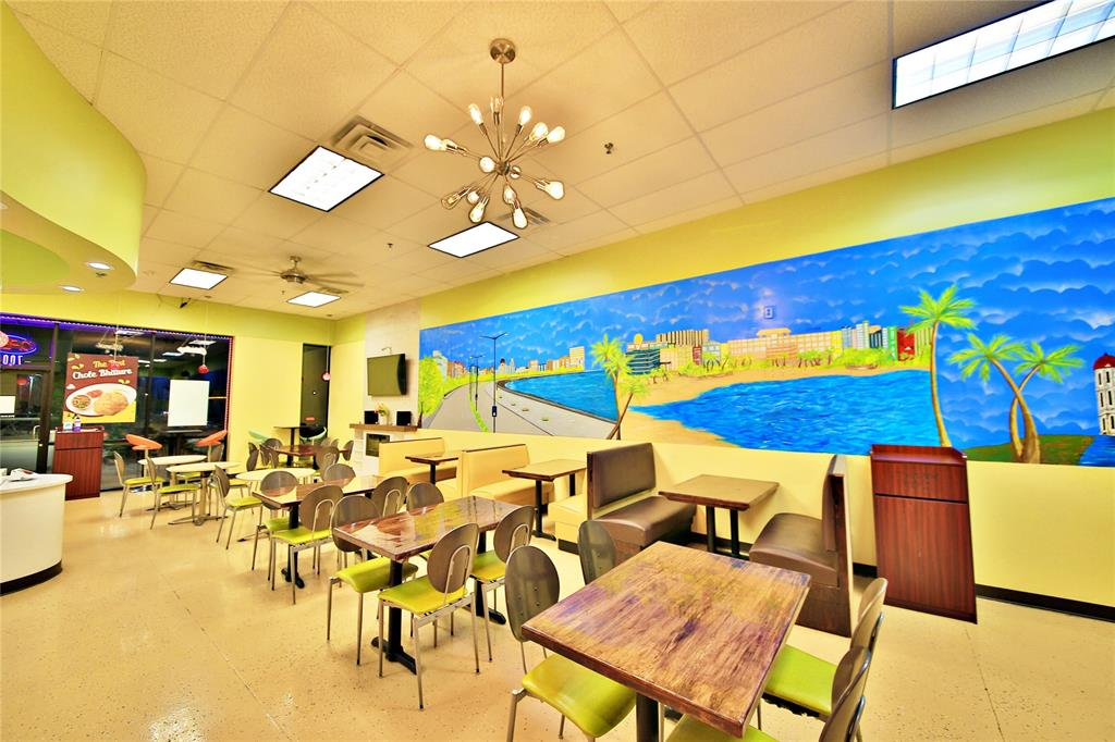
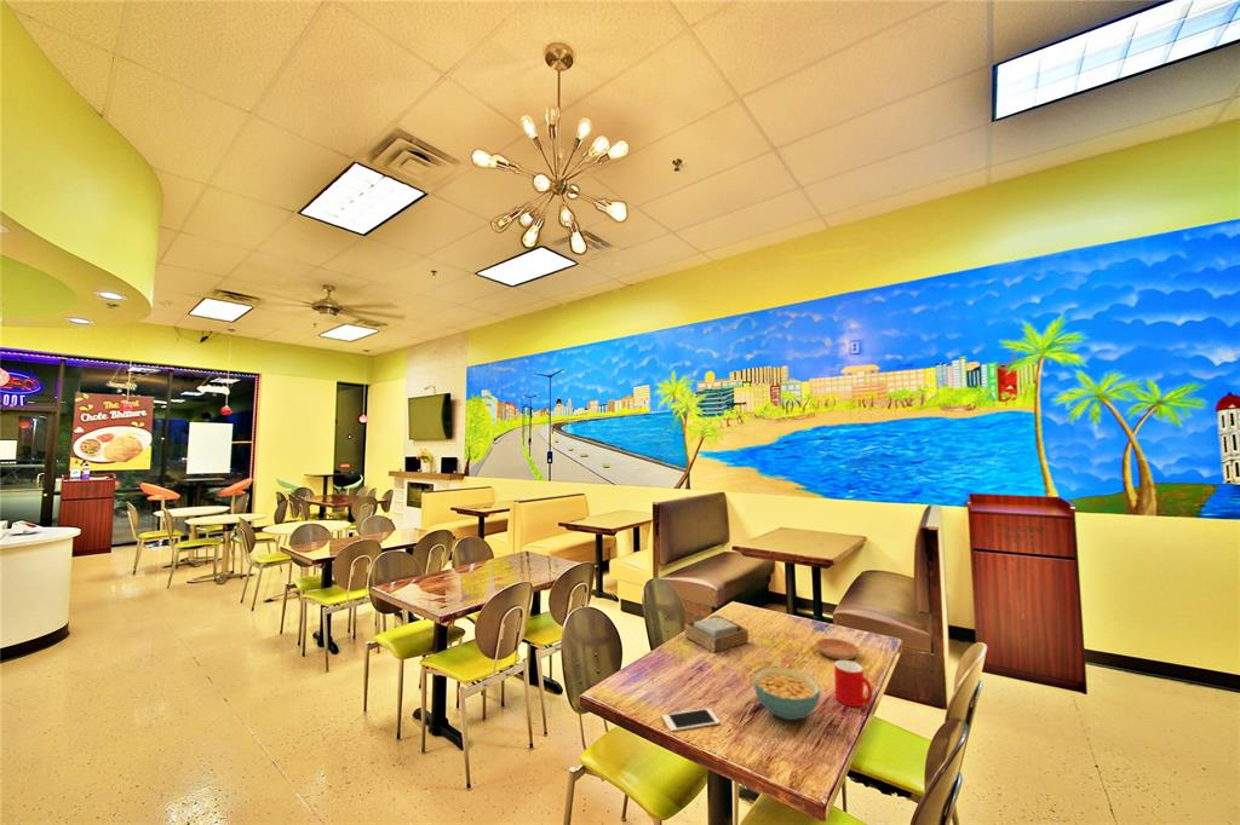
+ cup [833,659,873,708]
+ cereal bowl [752,667,821,721]
+ napkin holder [683,615,750,654]
+ saucer [815,638,860,660]
+ cell phone [661,708,722,733]
